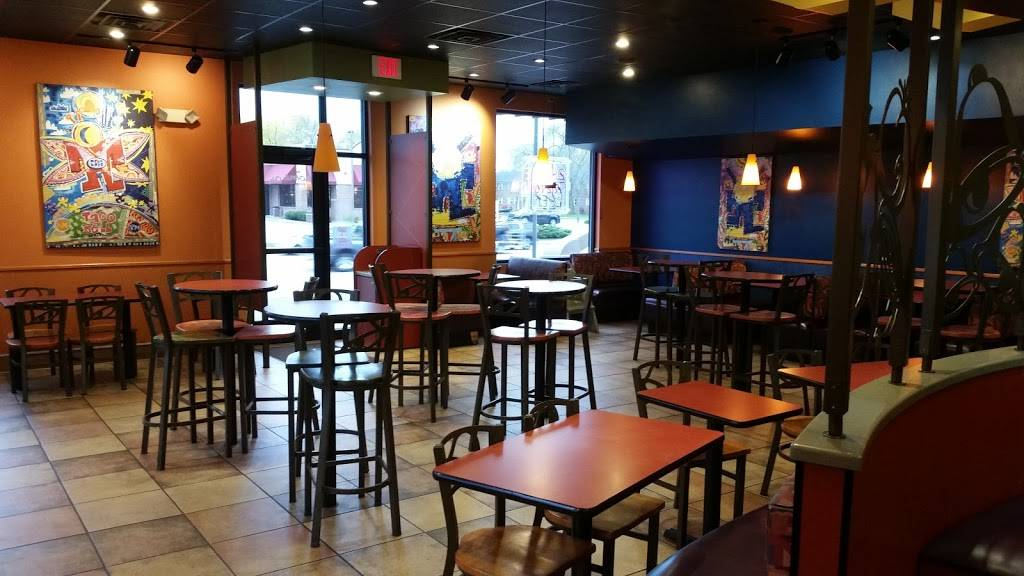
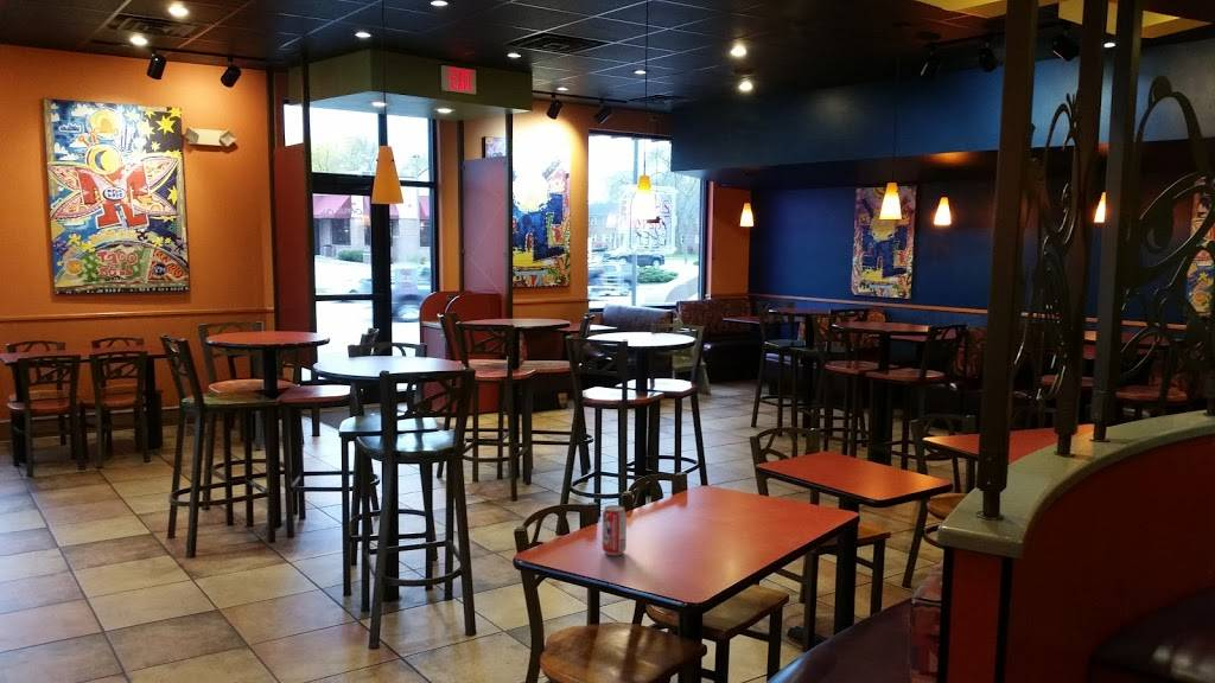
+ beverage can [602,504,628,556]
